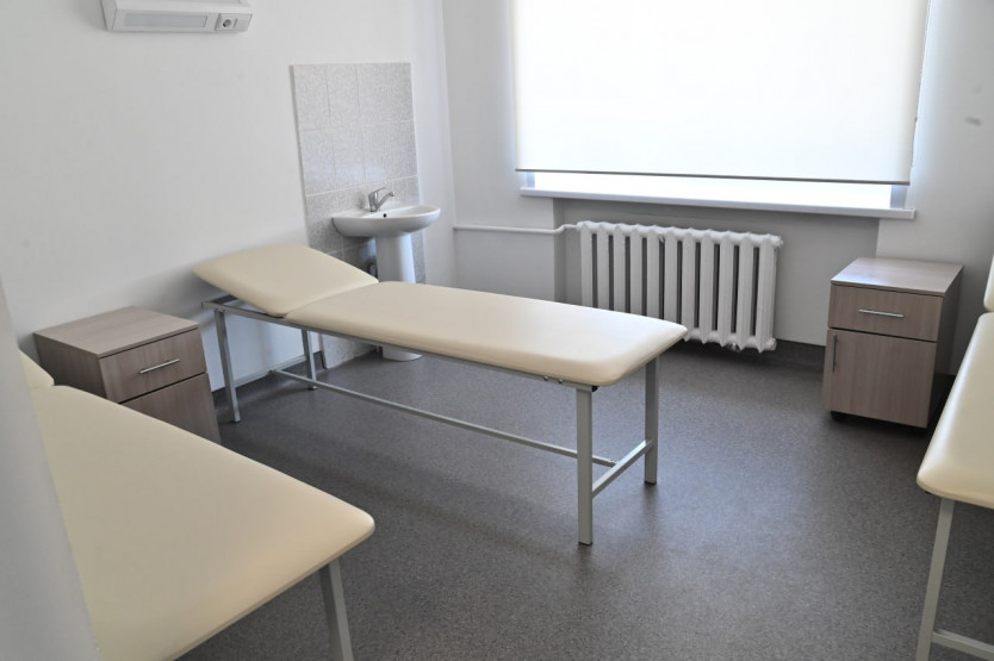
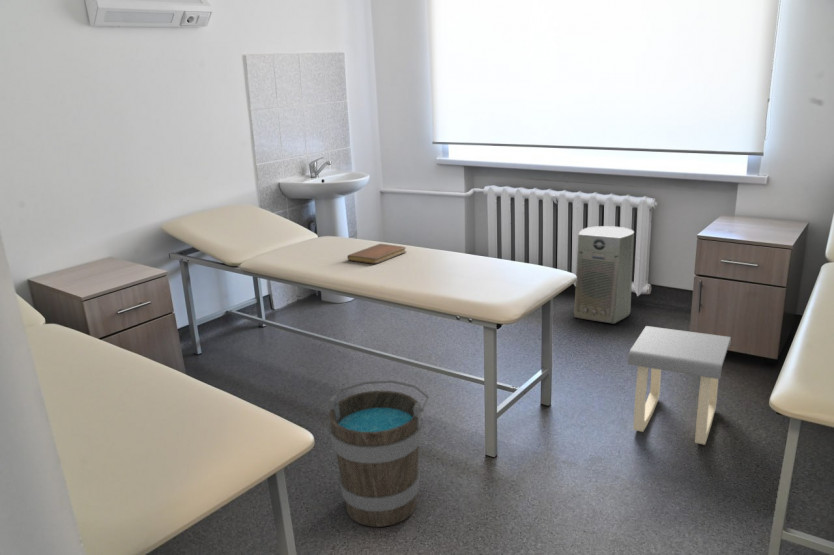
+ stool [627,325,732,446]
+ bucket [326,379,430,528]
+ fan [573,225,635,325]
+ notebook [346,243,407,265]
